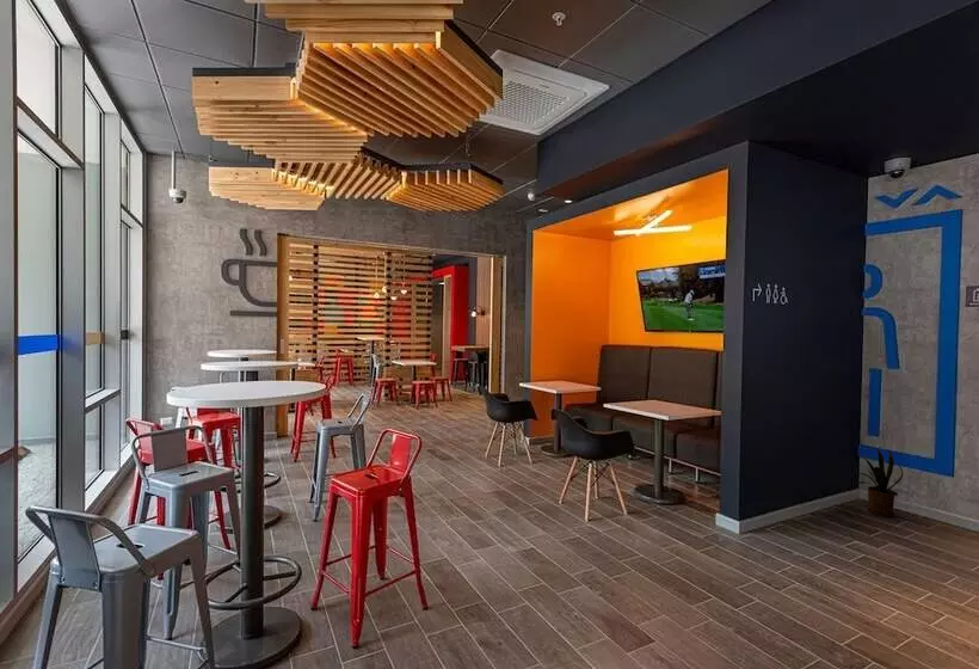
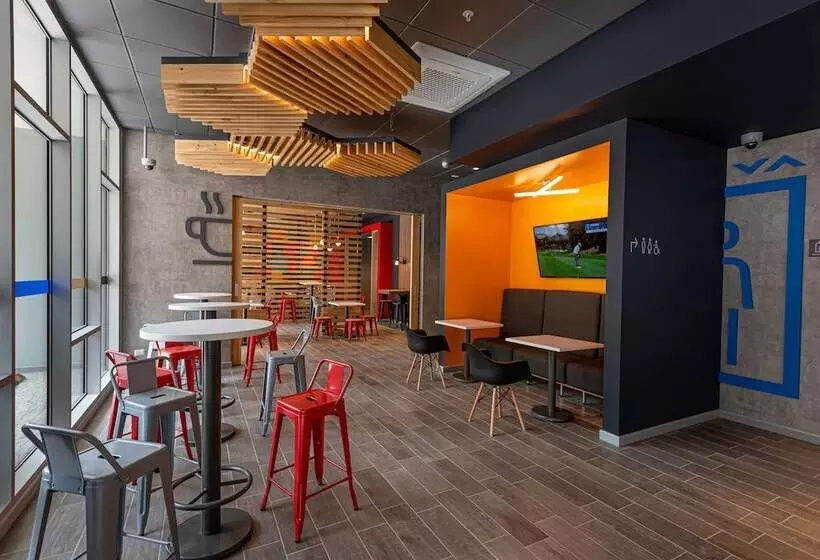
- house plant [855,448,904,518]
